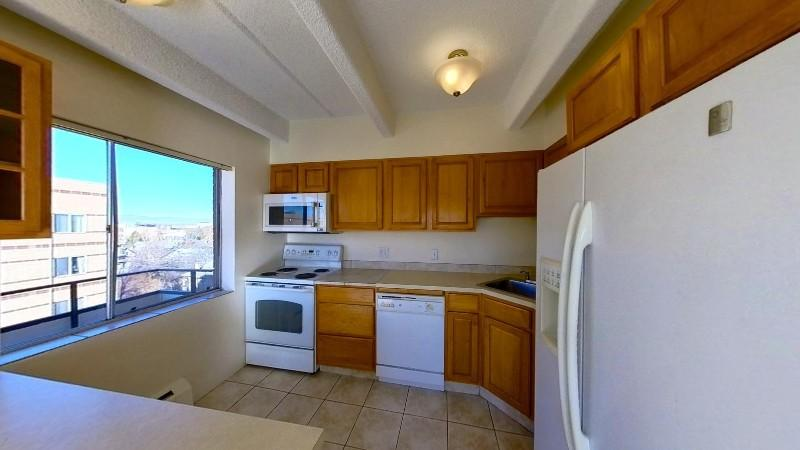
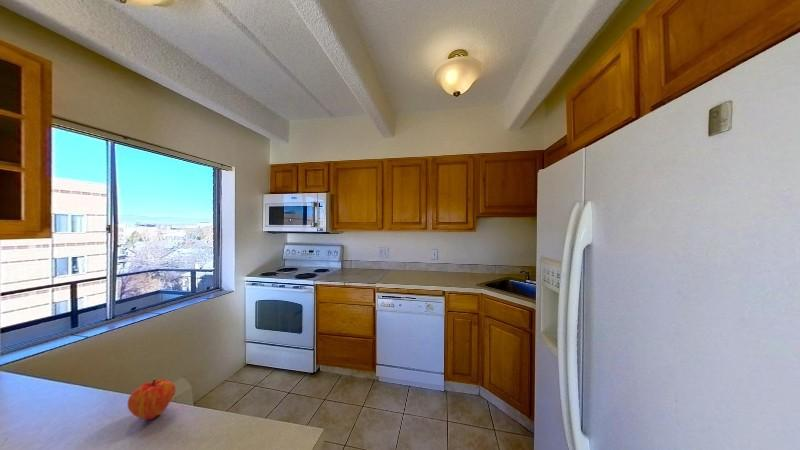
+ fruit [127,377,177,420]
